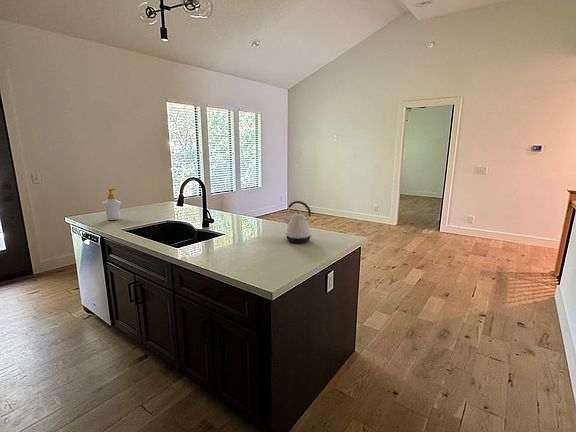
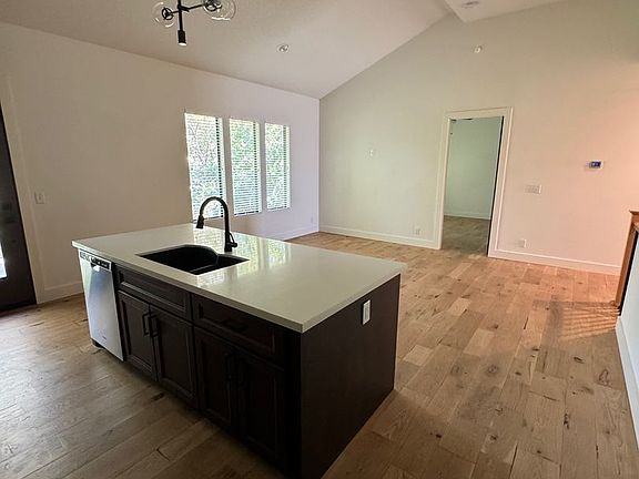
- kettle [283,200,313,244]
- soap bottle [102,187,122,221]
